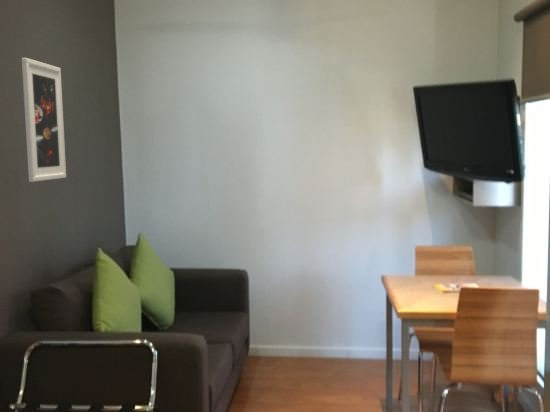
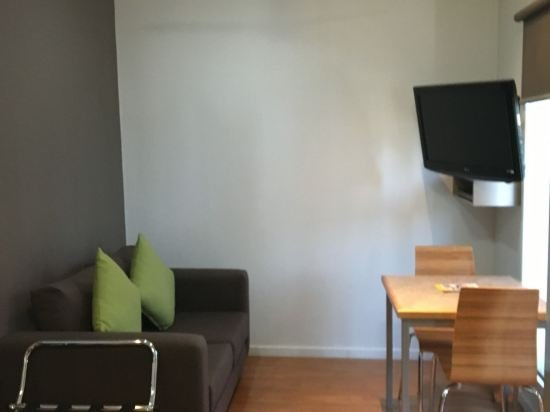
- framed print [21,57,67,183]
